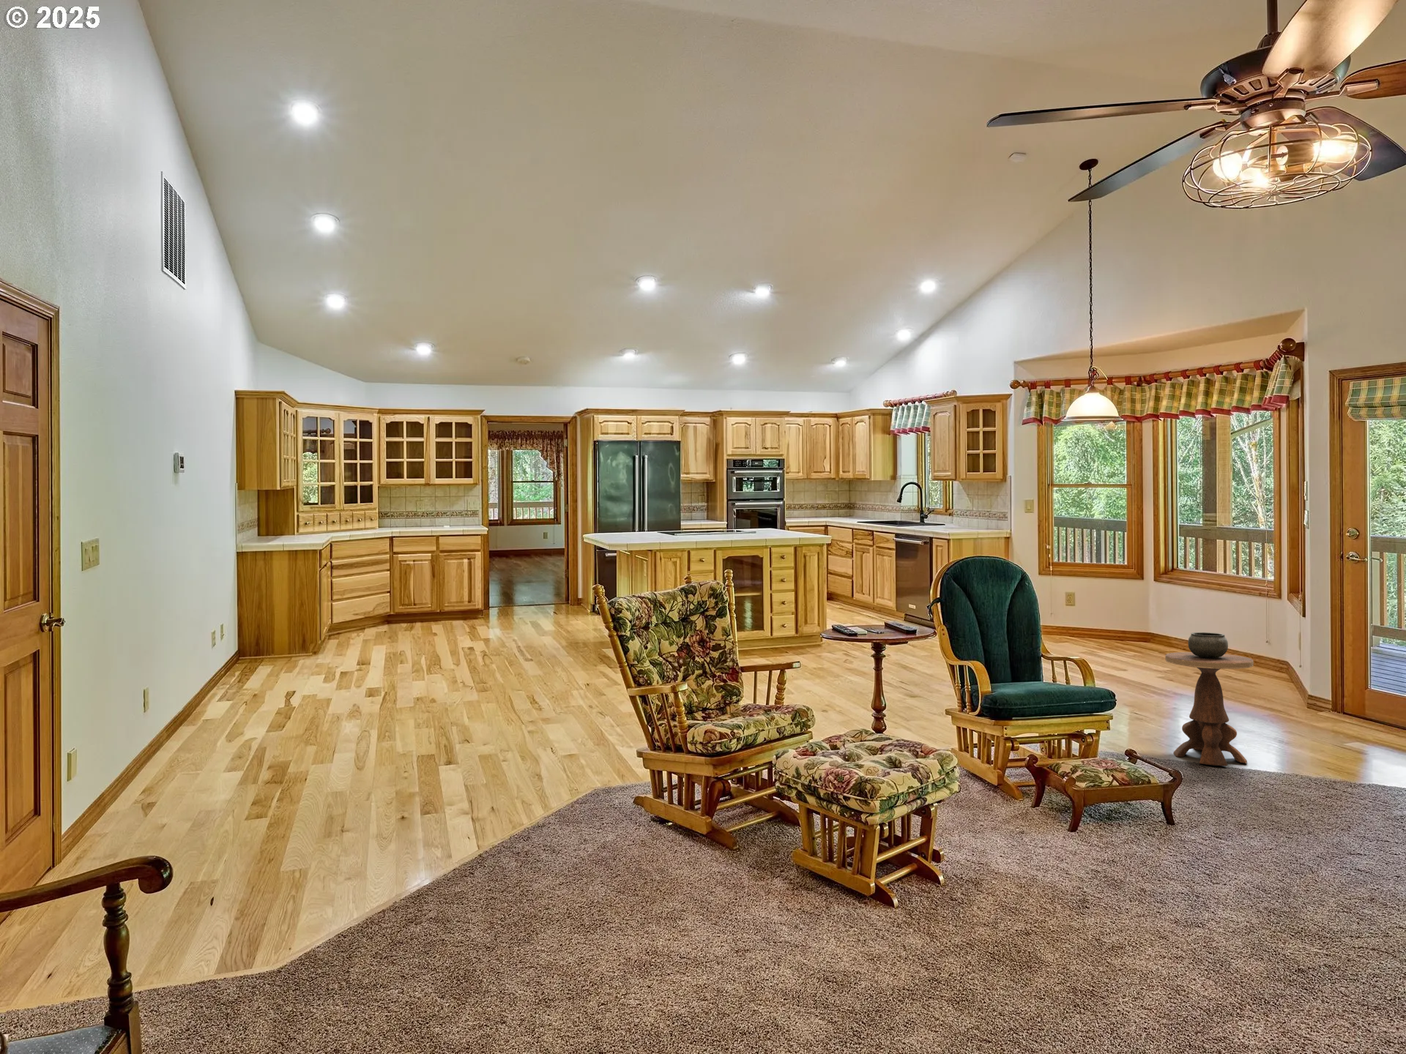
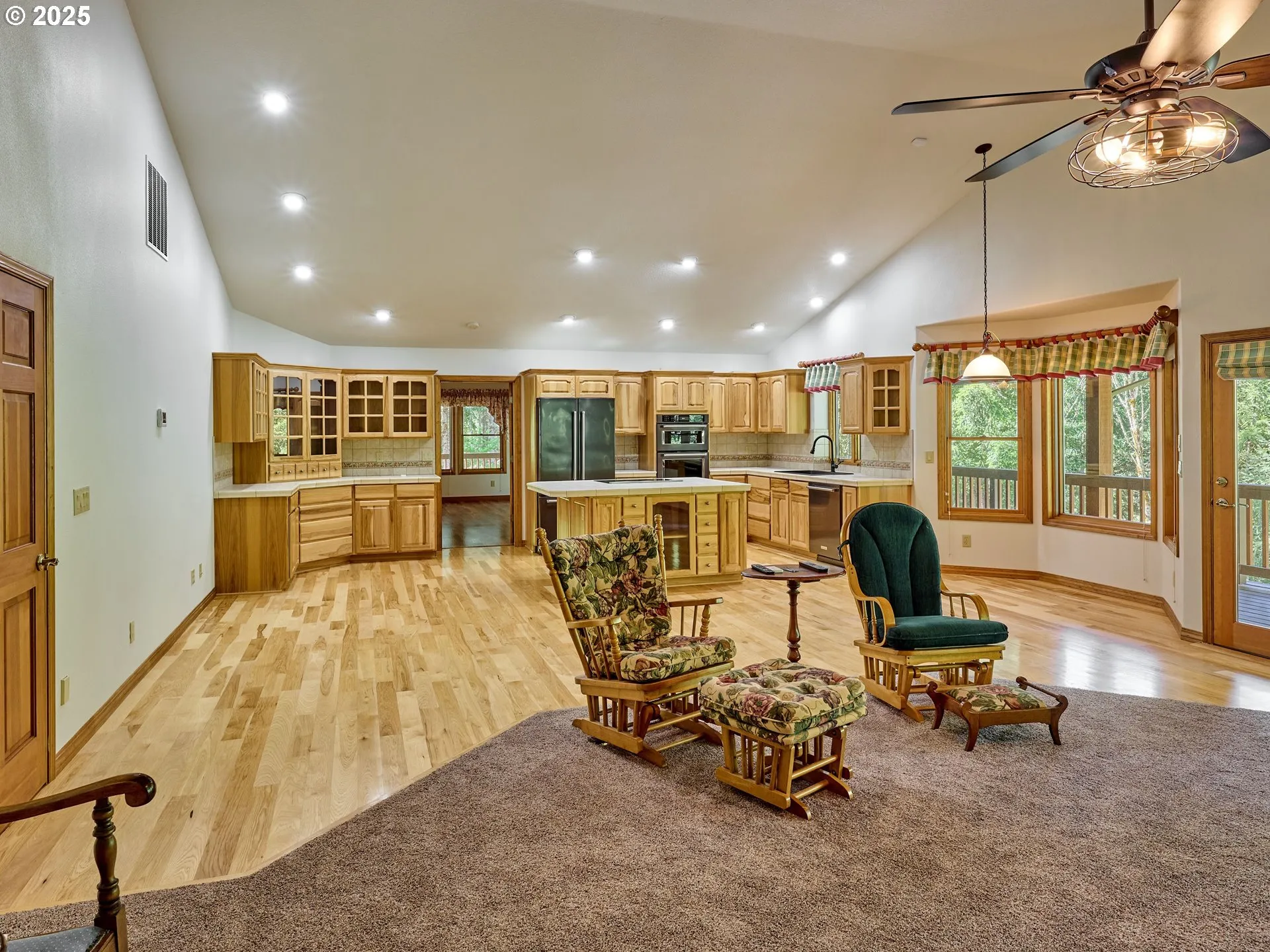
- side table [1165,632,1254,766]
